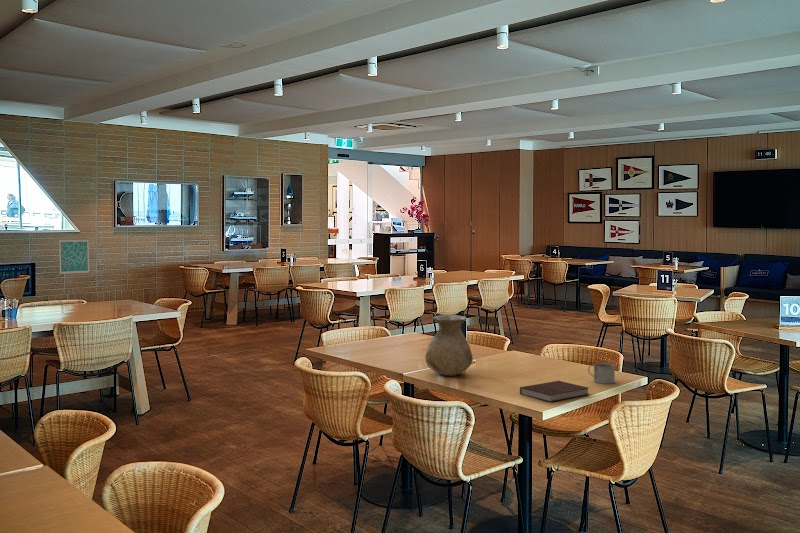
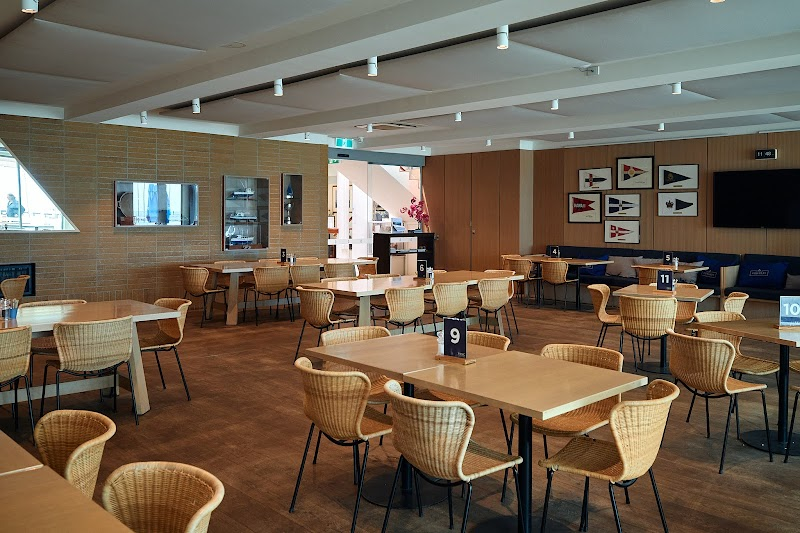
- notebook [519,380,590,403]
- vase [424,314,474,377]
- wall art [58,238,90,276]
- mug [587,362,616,385]
